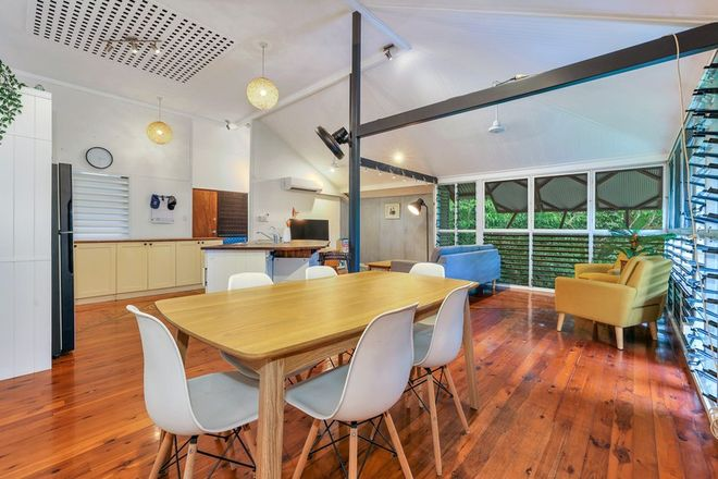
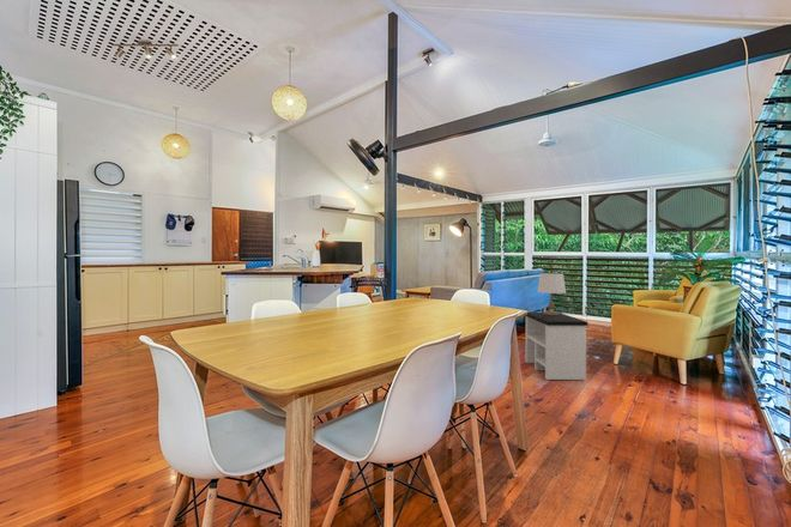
+ side table [524,311,588,381]
+ table lamp [536,272,567,315]
